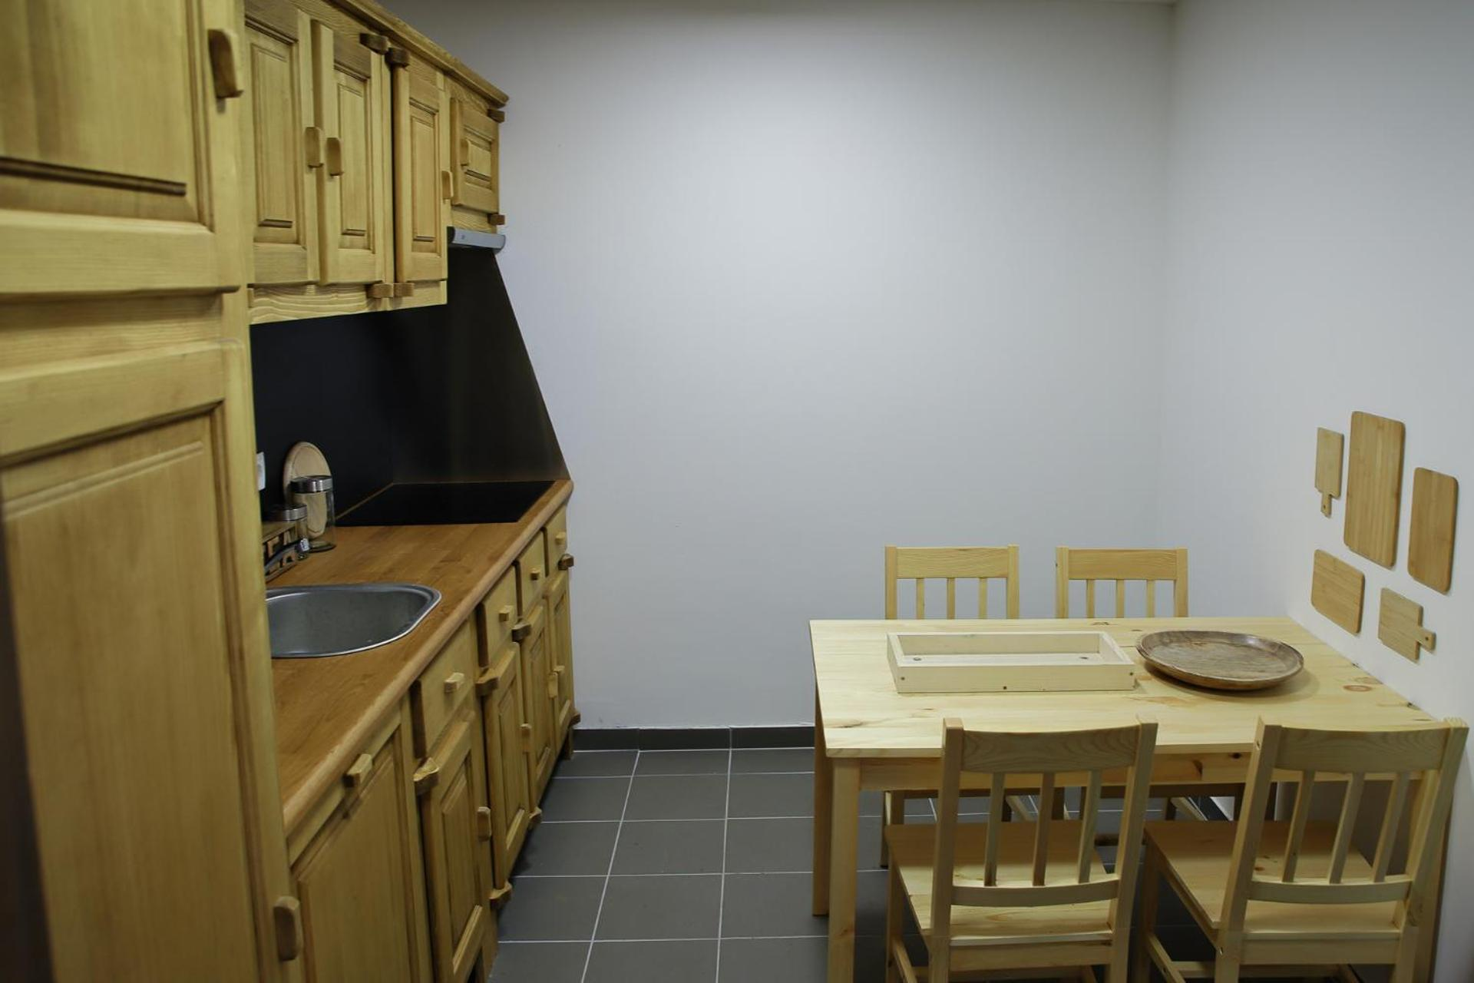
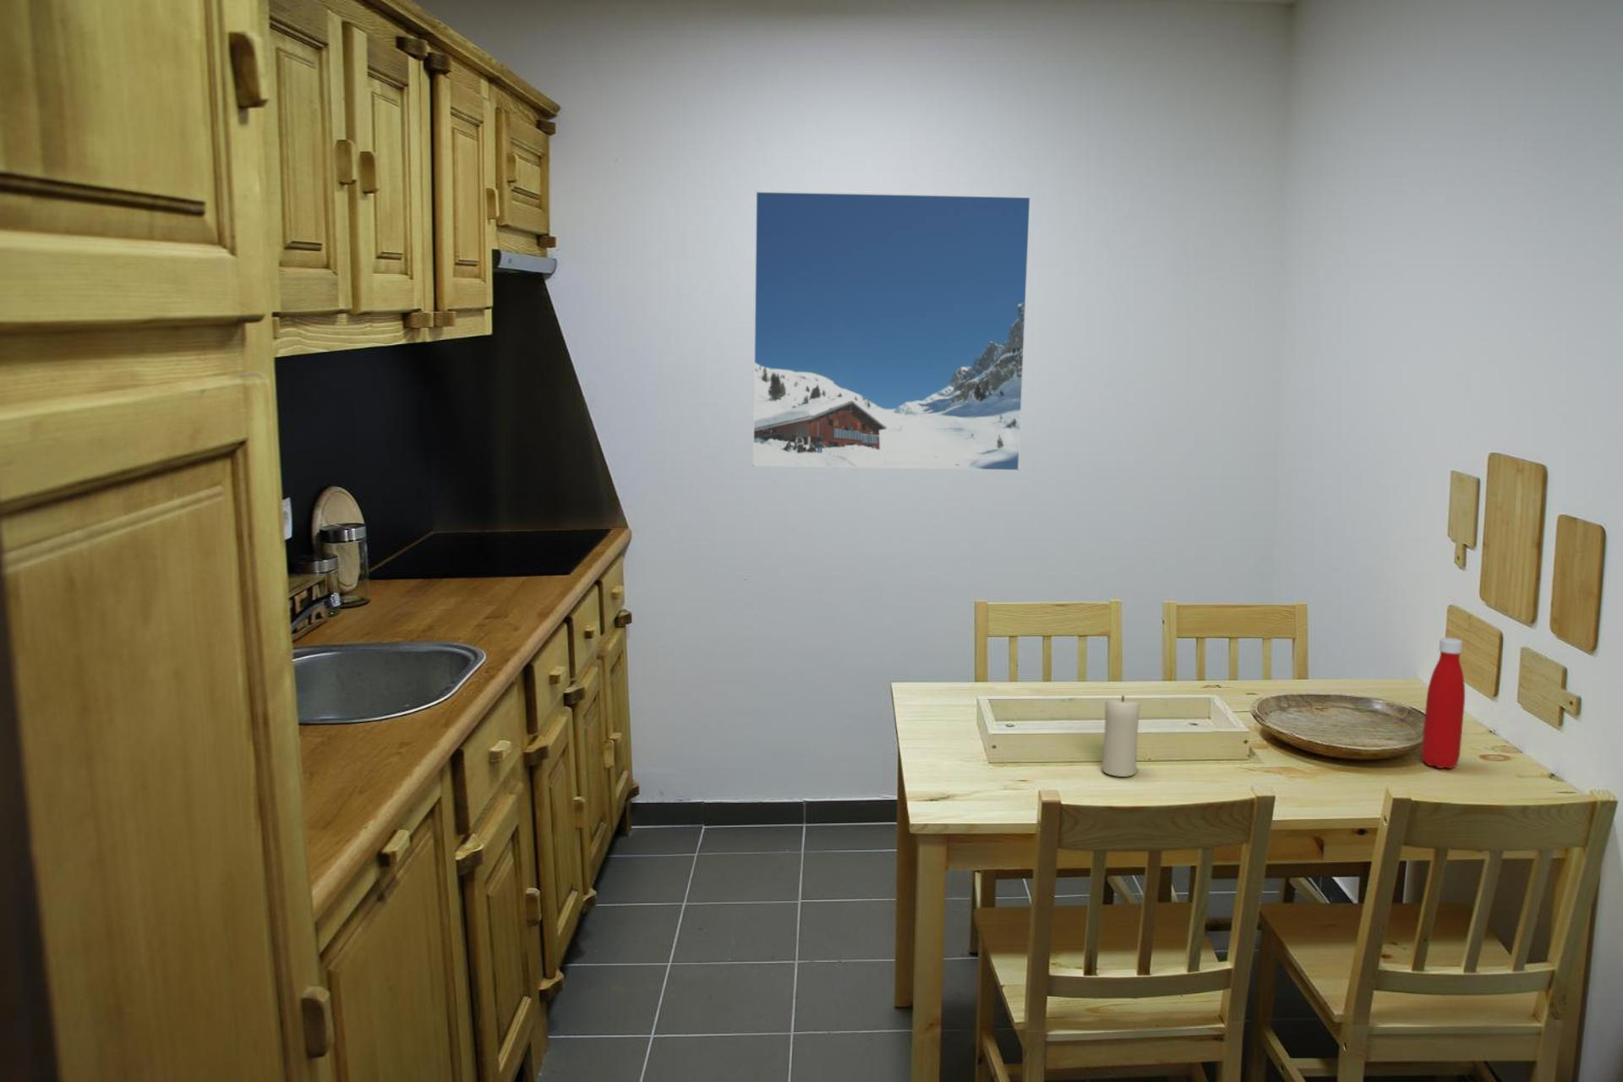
+ bottle [1421,636,1466,769]
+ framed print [751,191,1032,472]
+ candle [1100,694,1141,778]
